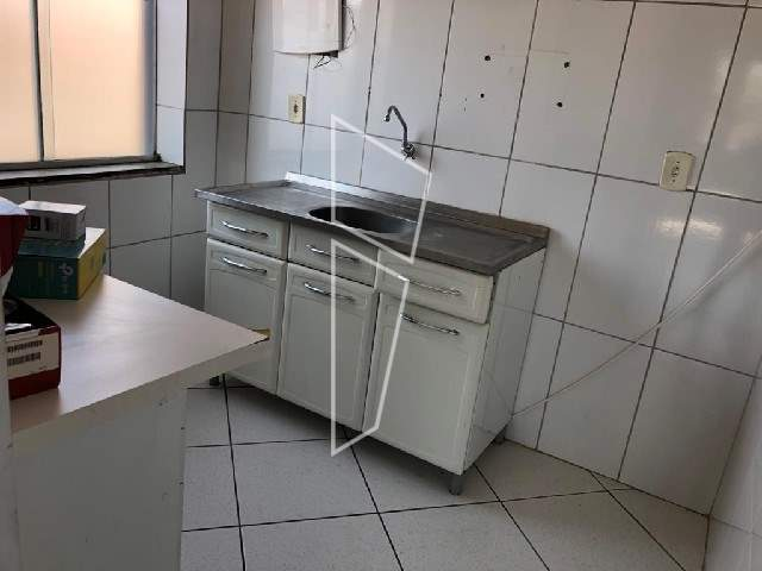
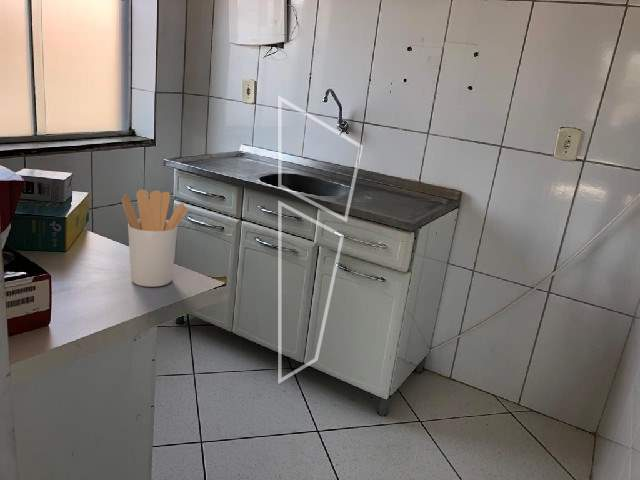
+ utensil holder [121,189,188,288]
